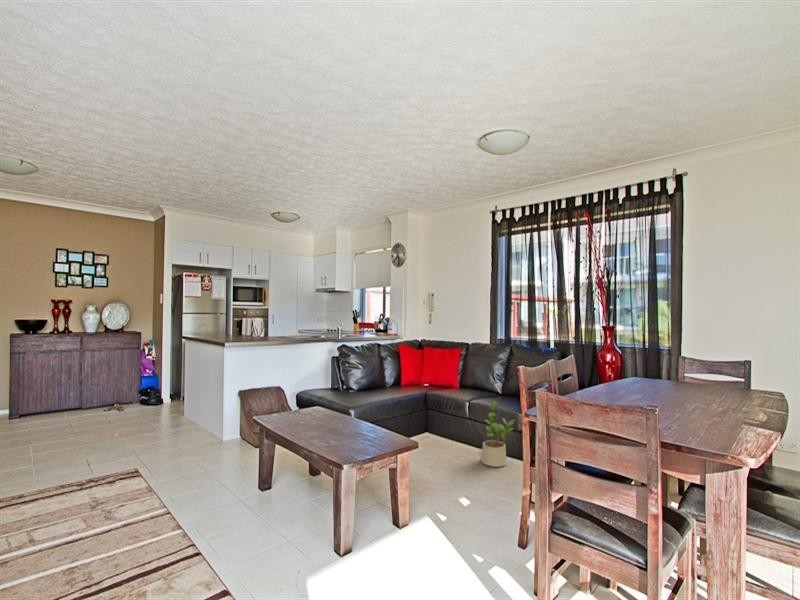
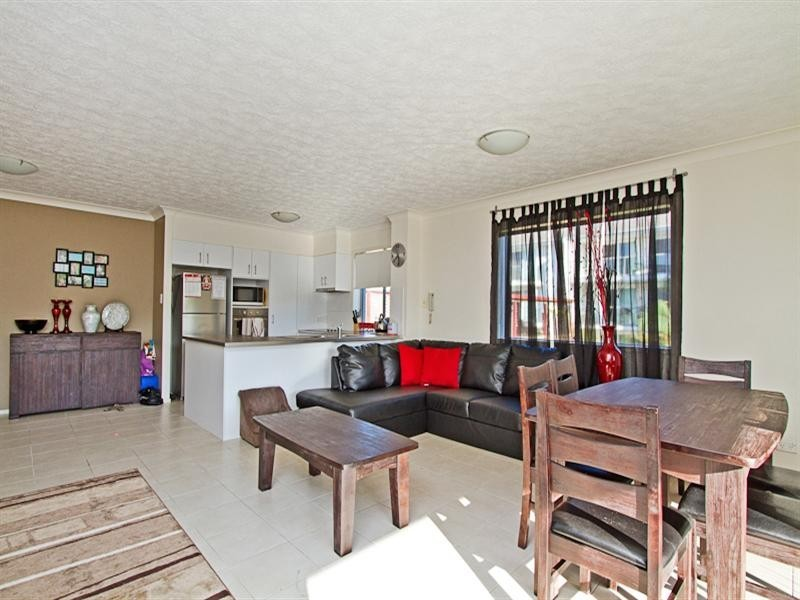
- potted plant [480,400,516,468]
